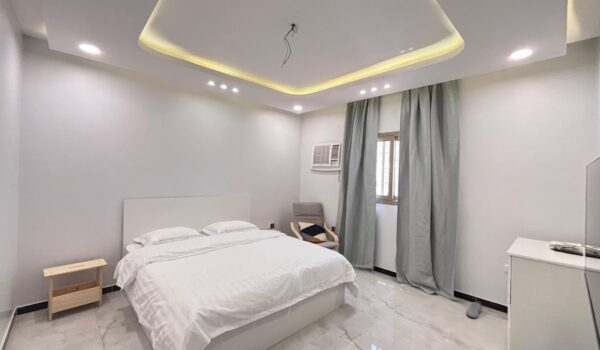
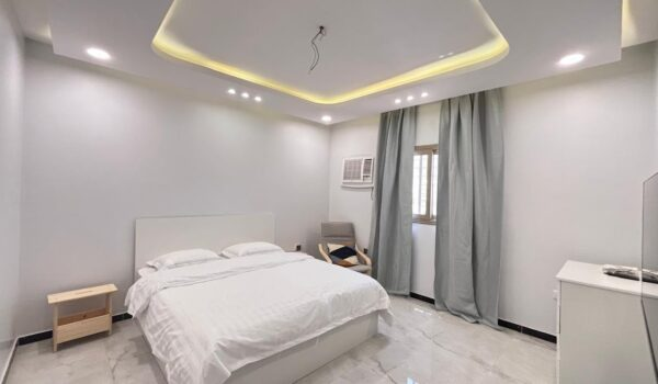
- shoe [465,300,483,319]
